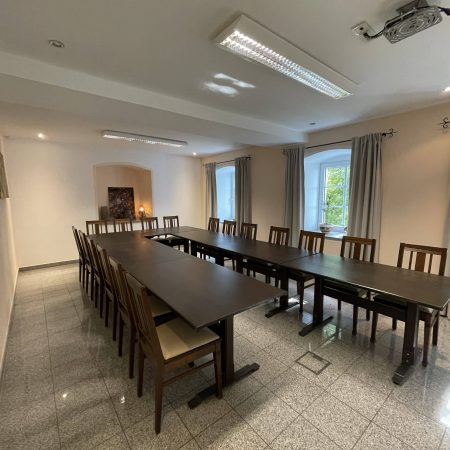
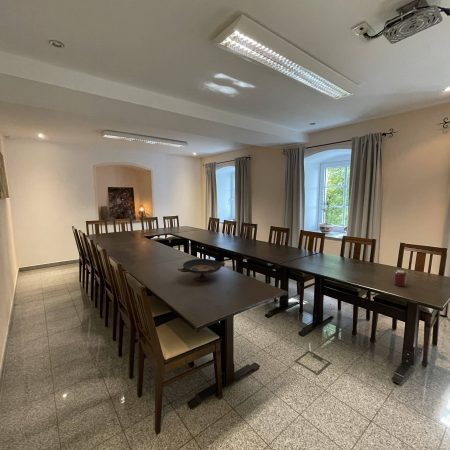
+ jar [393,269,411,287]
+ decorative bowl [177,258,226,281]
